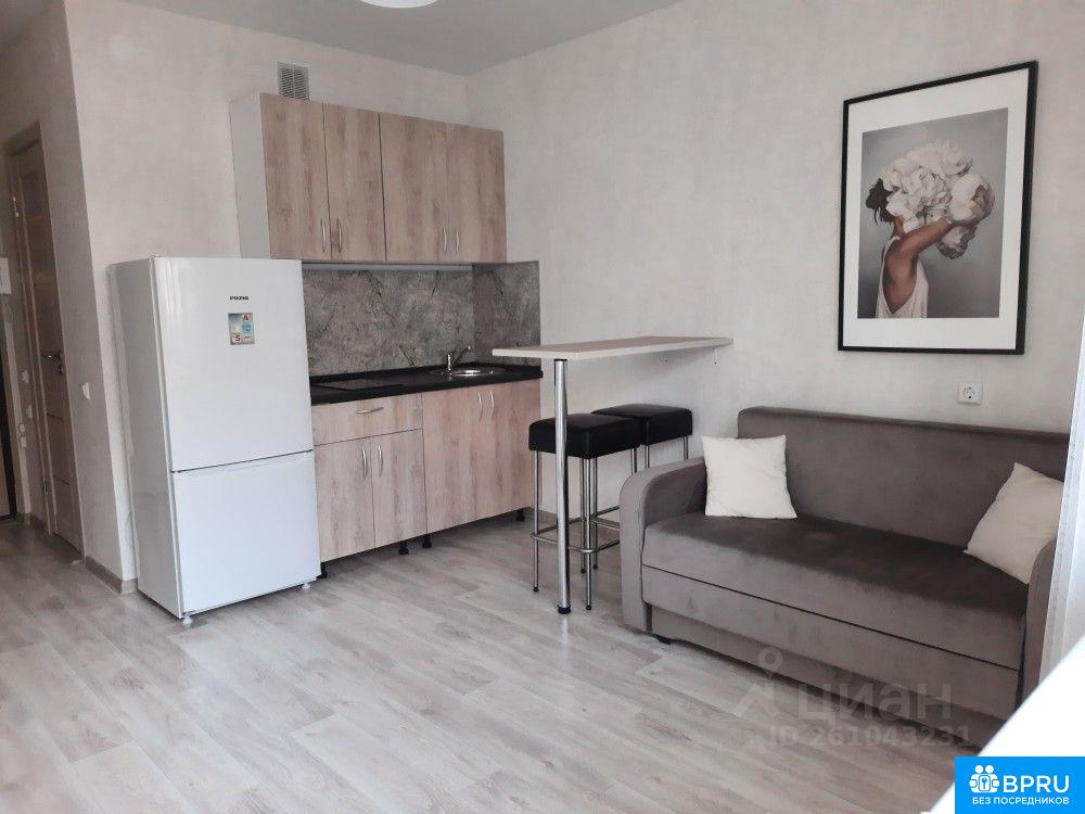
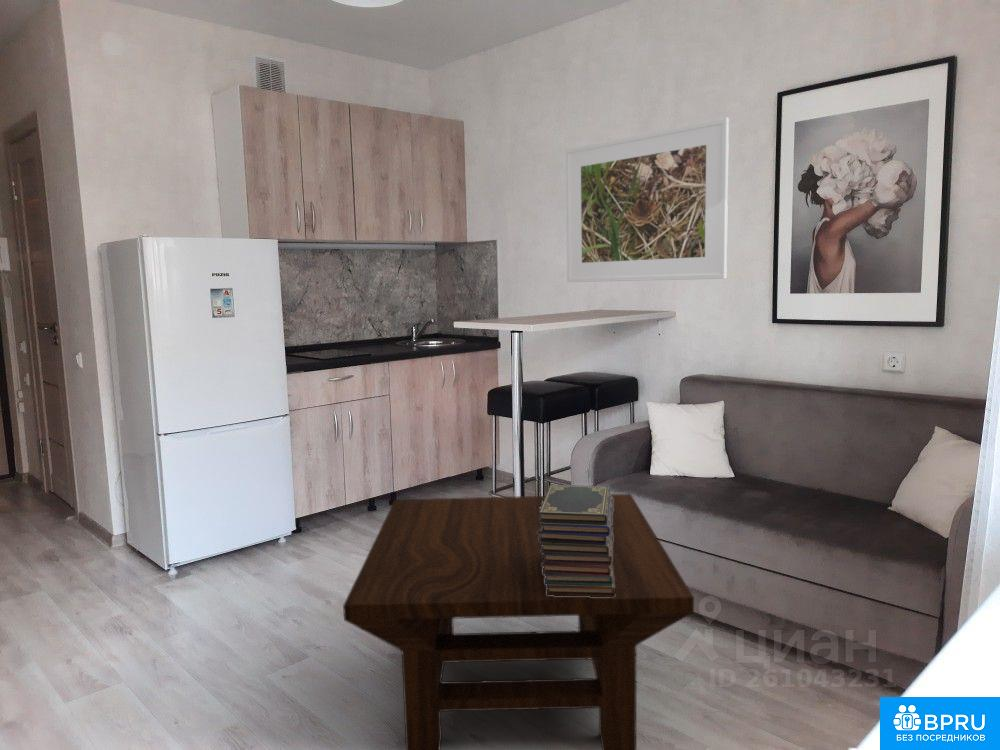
+ coffee table [342,493,695,750]
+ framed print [565,117,730,283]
+ book stack [538,484,615,597]
